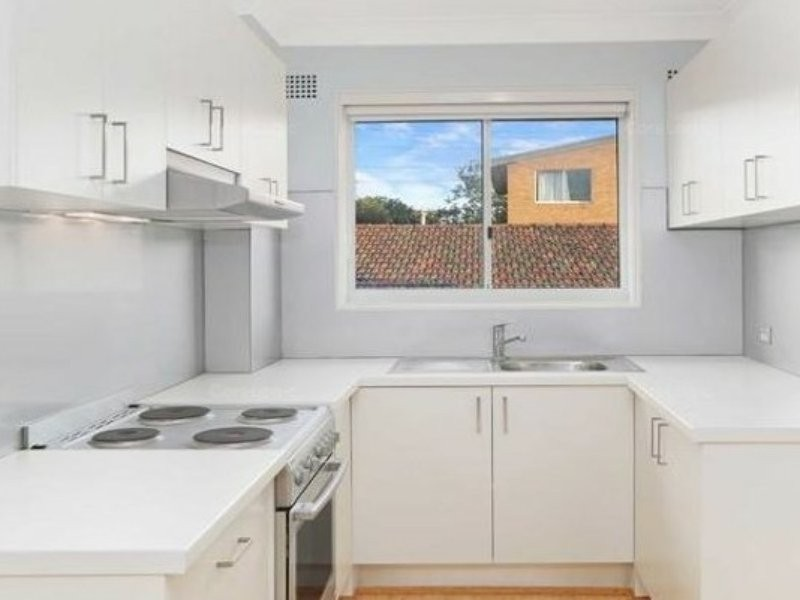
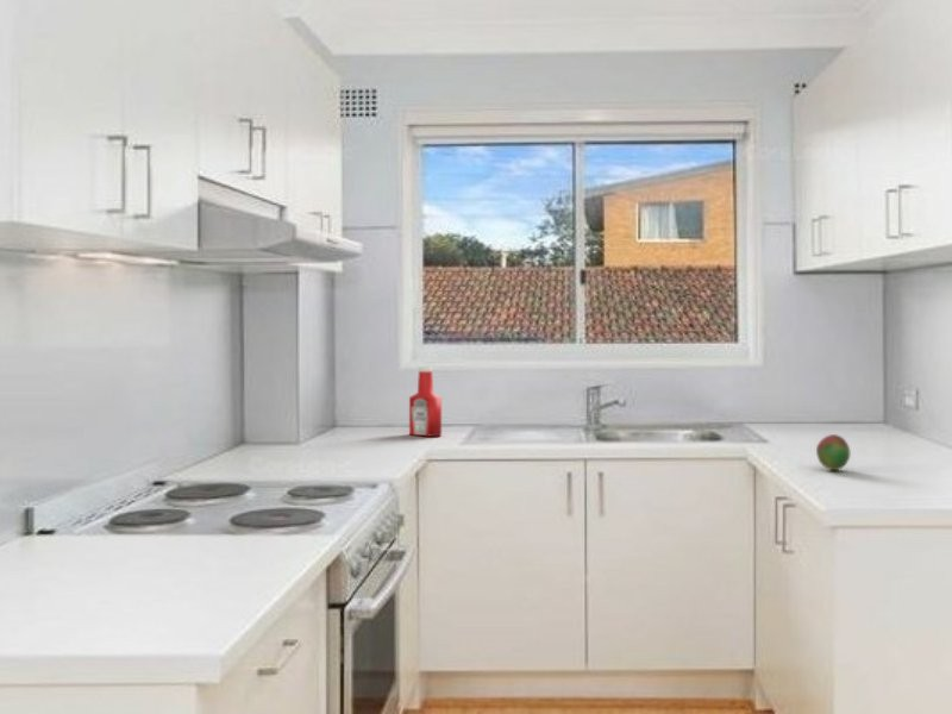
+ fruit [815,433,851,471]
+ soap bottle [408,365,443,438]
